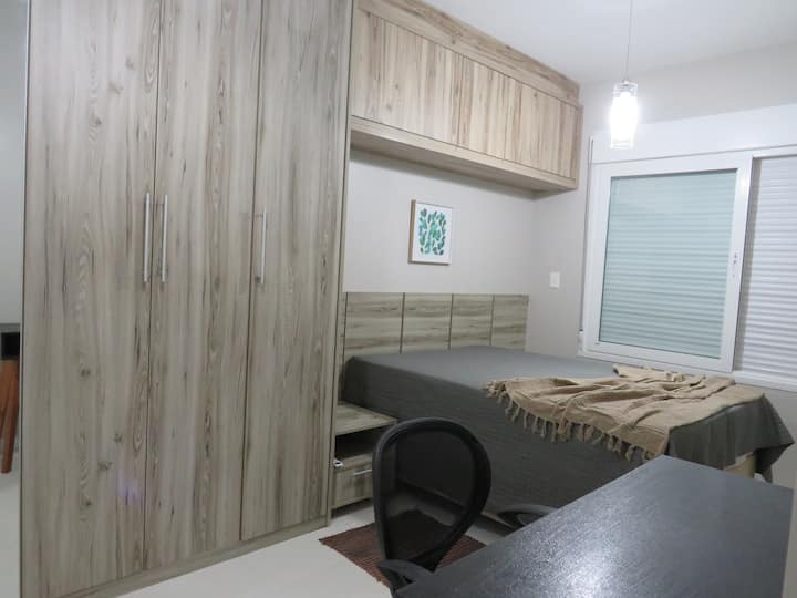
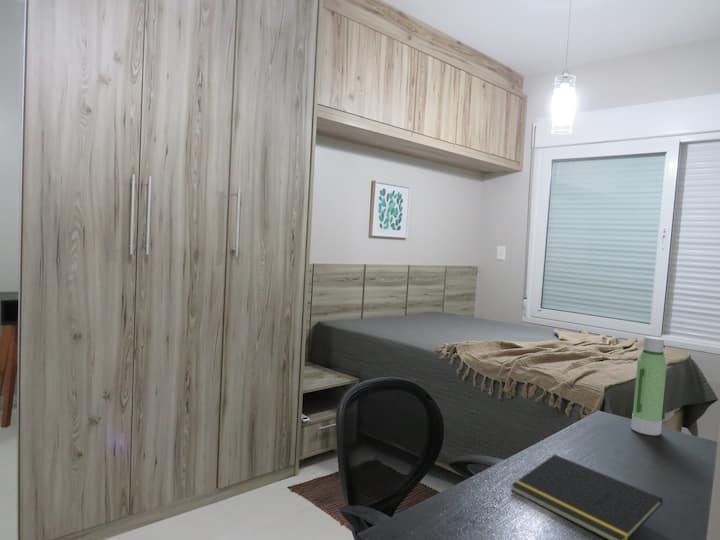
+ notepad [510,453,663,540]
+ water bottle [630,335,668,436]
